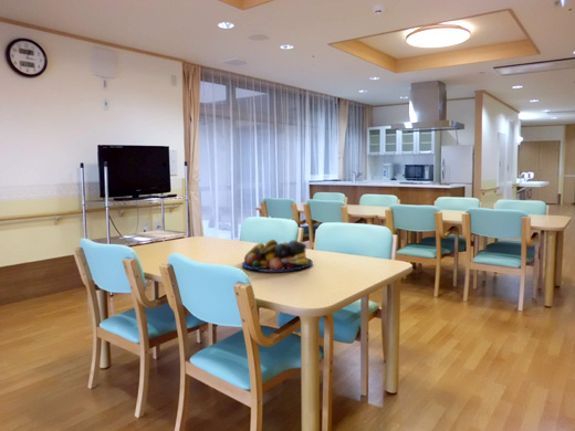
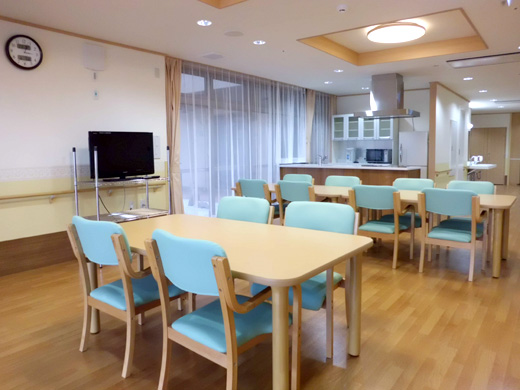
- fruit bowl [241,239,314,273]
